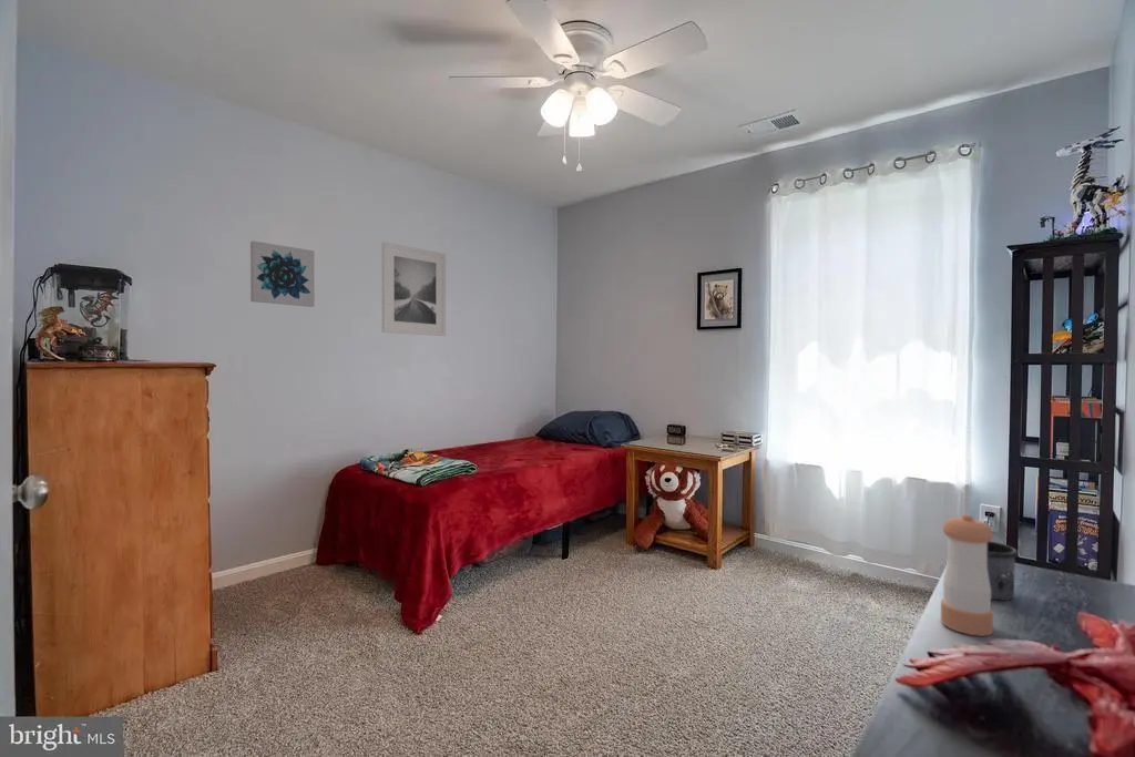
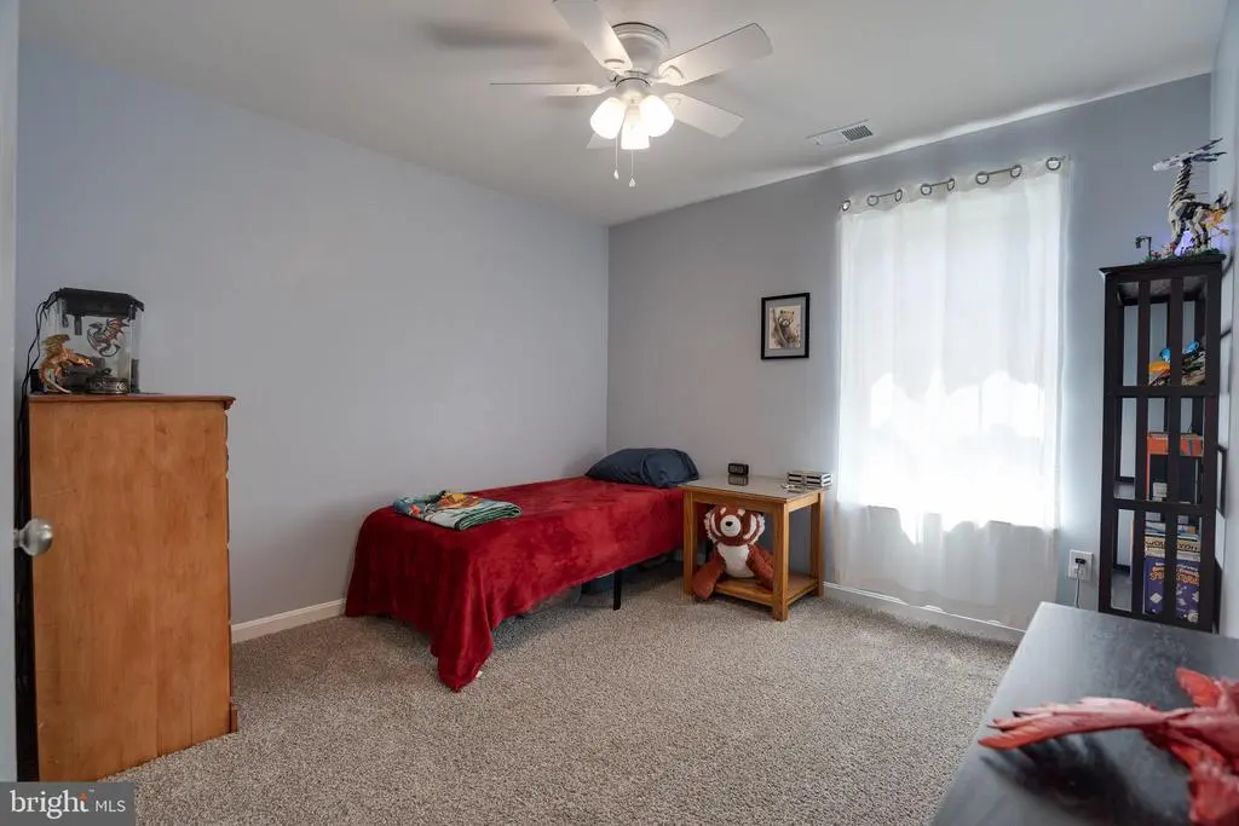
- mug [986,541,1019,602]
- wall art [249,239,316,308]
- pepper shaker [940,513,994,637]
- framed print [381,241,447,337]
